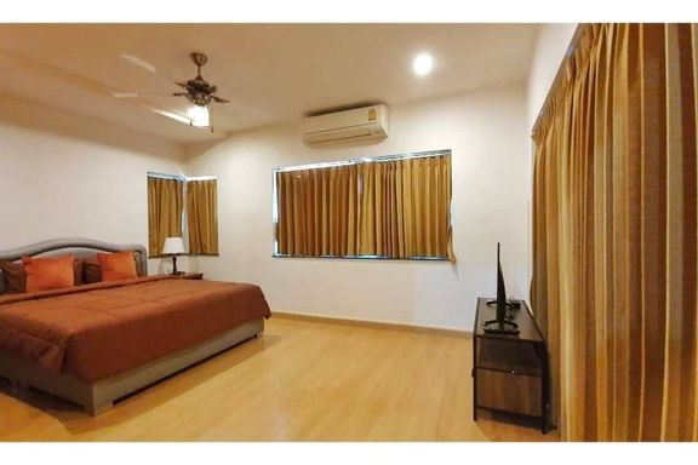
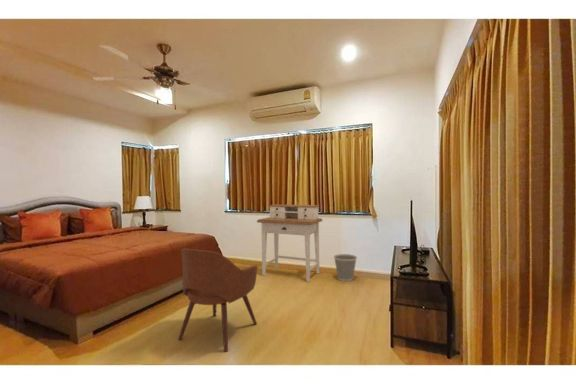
+ desk [256,204,323,283]
+ chair [177,248,258,353]
+ wastebasket [333,253,358,282]
